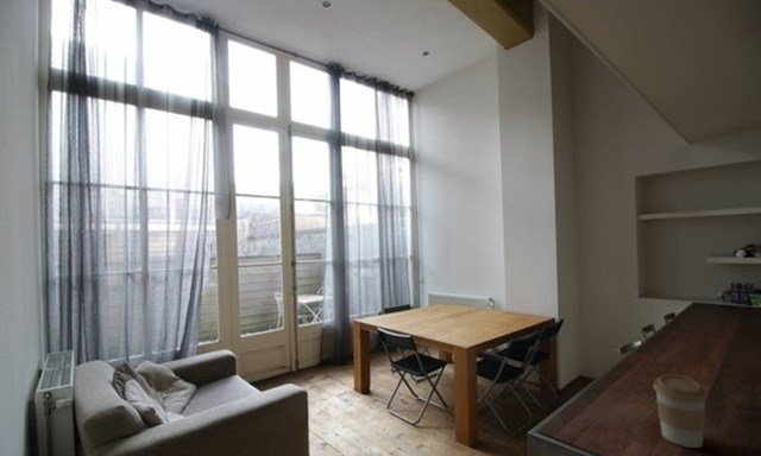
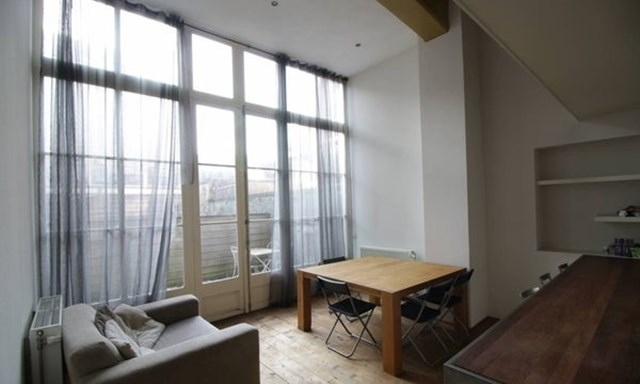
- coffee cup [652,373,709,449]
